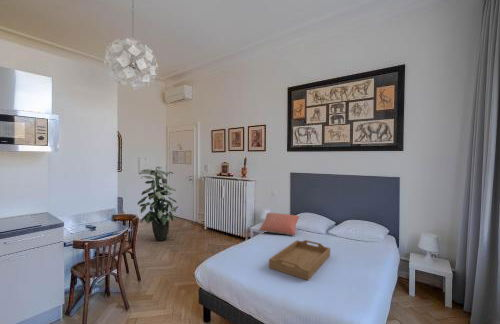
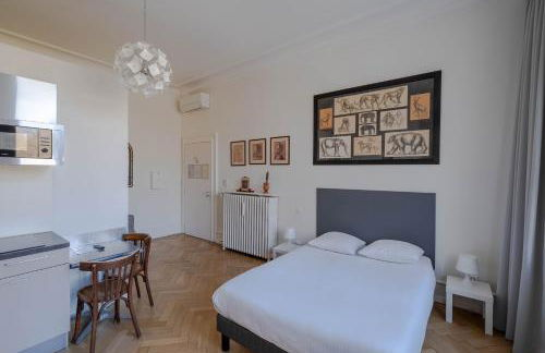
- pillow [258,212,300,236]
- serving tray [268,239,331,281]
- indoor plant [136,165,179,242]
